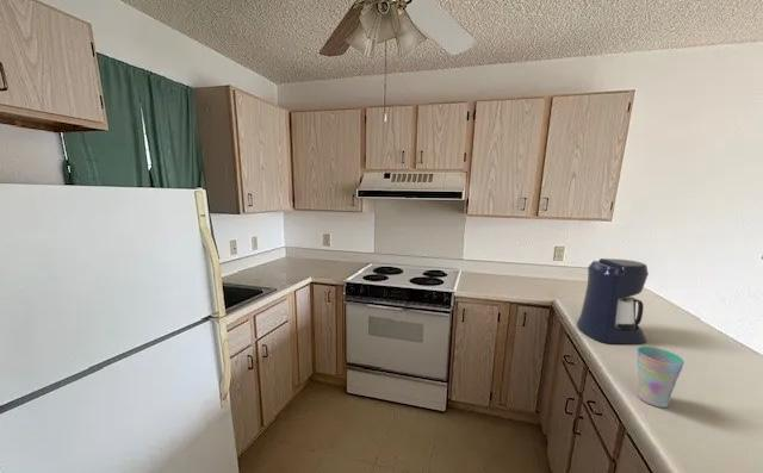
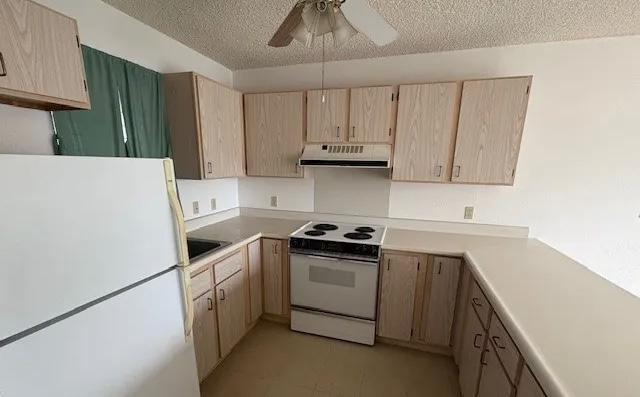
- cup [635,346,686,409]
- coffee maker [576,257,650,346]
